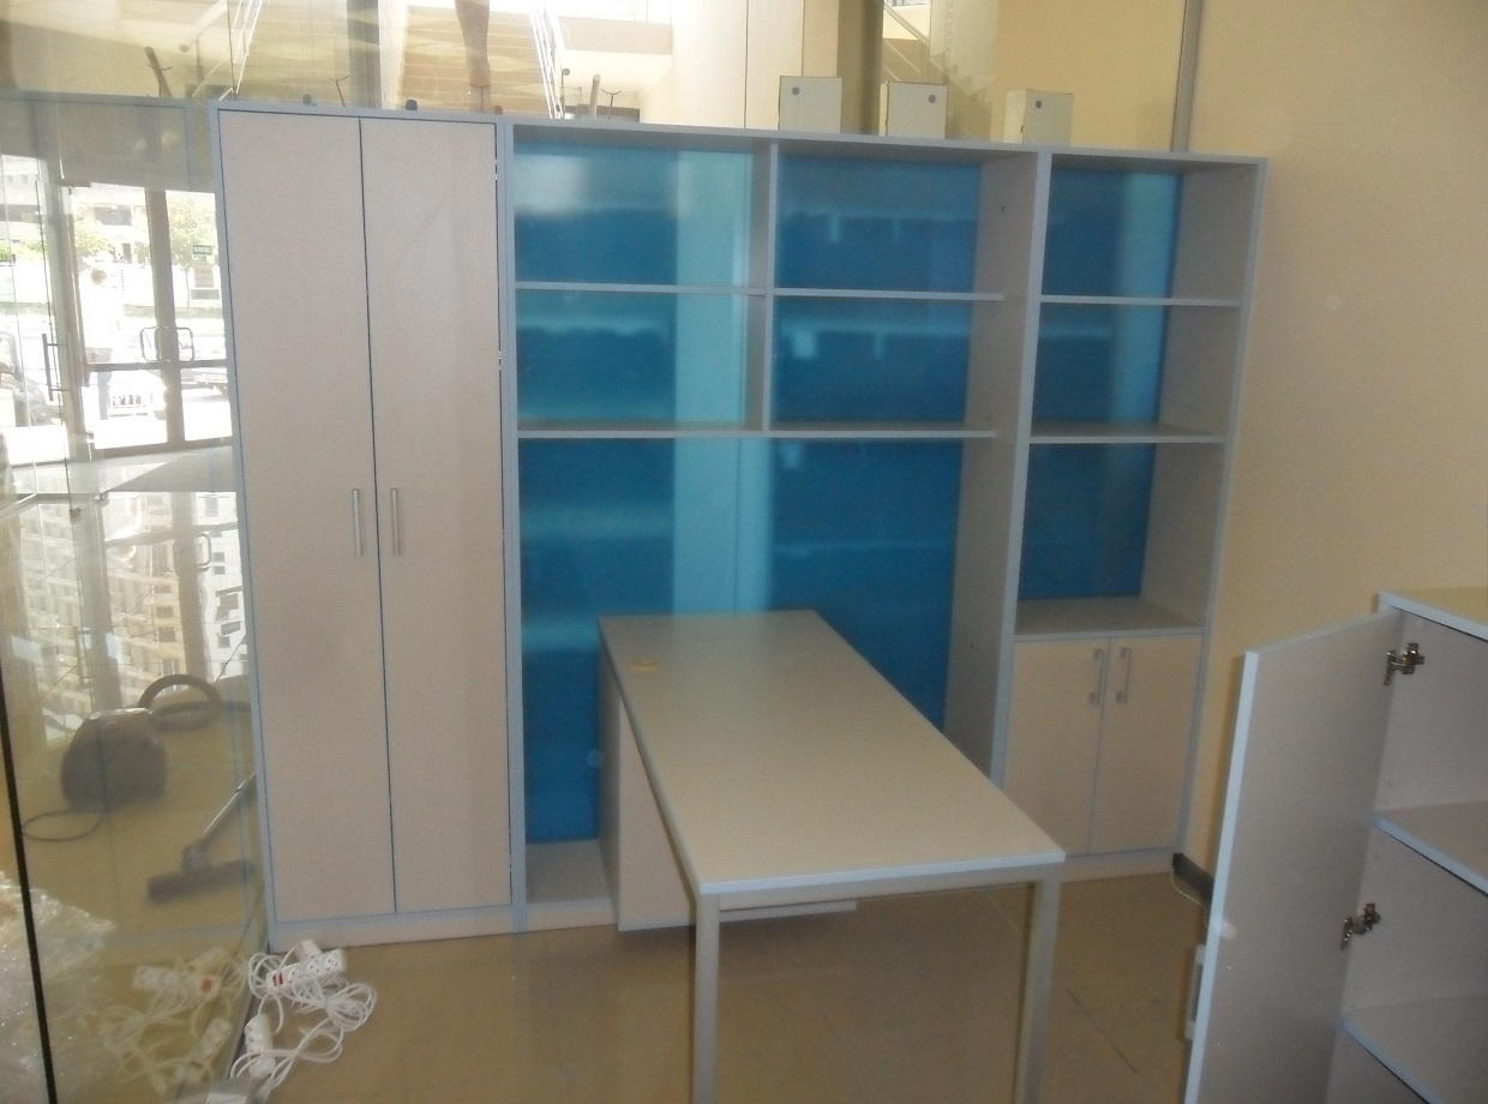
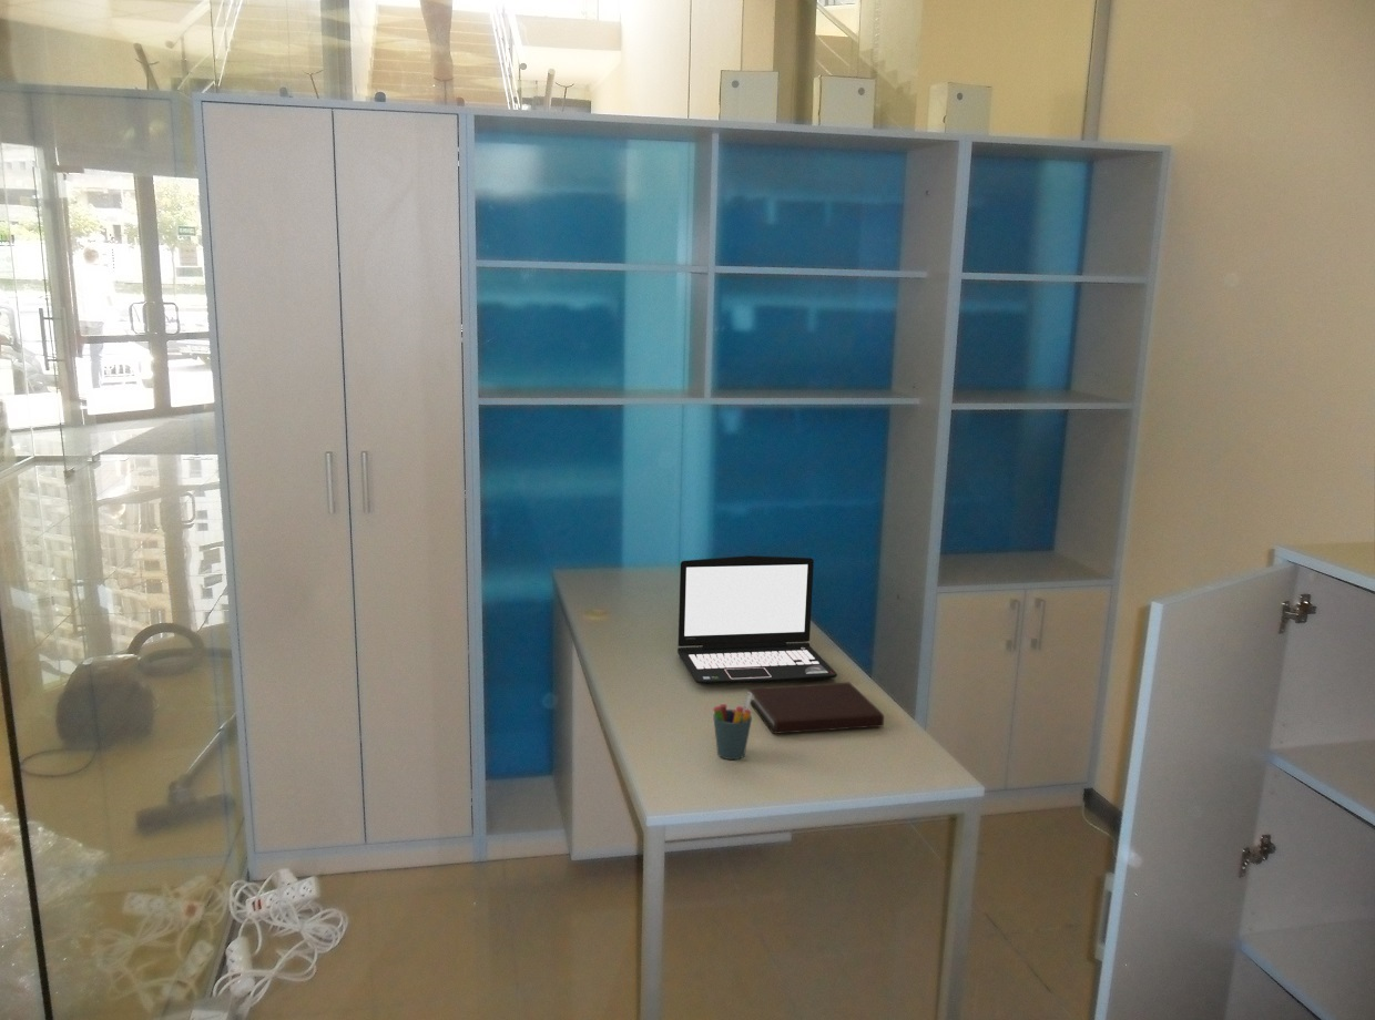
+ laptop [676,554,838,686]
+ notebook [747,682,885,735]
+ pen holder [712,691,753,761]
